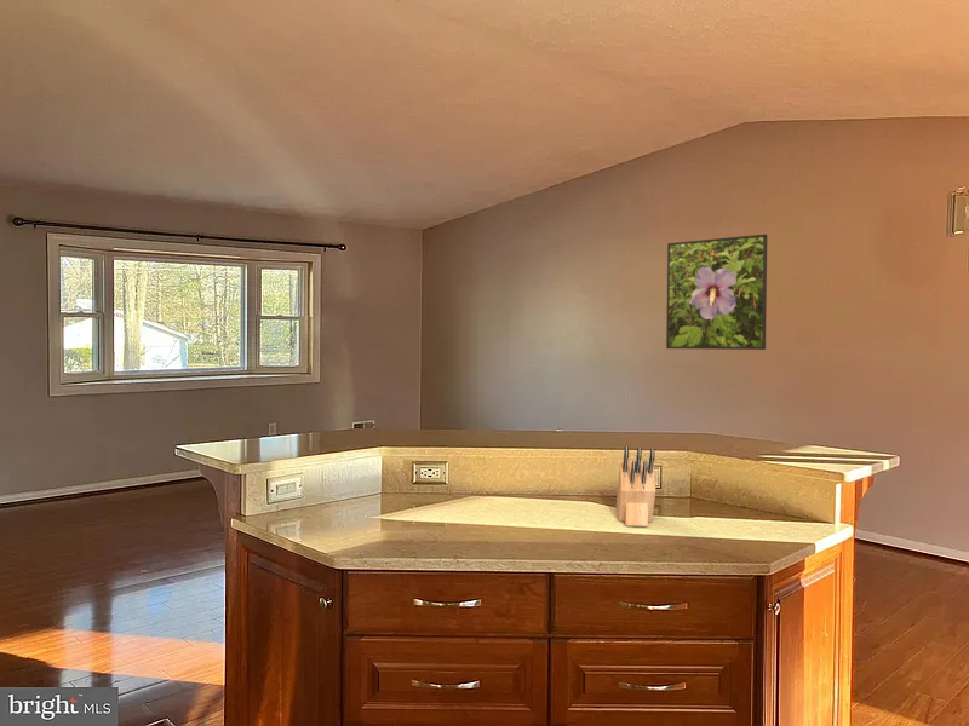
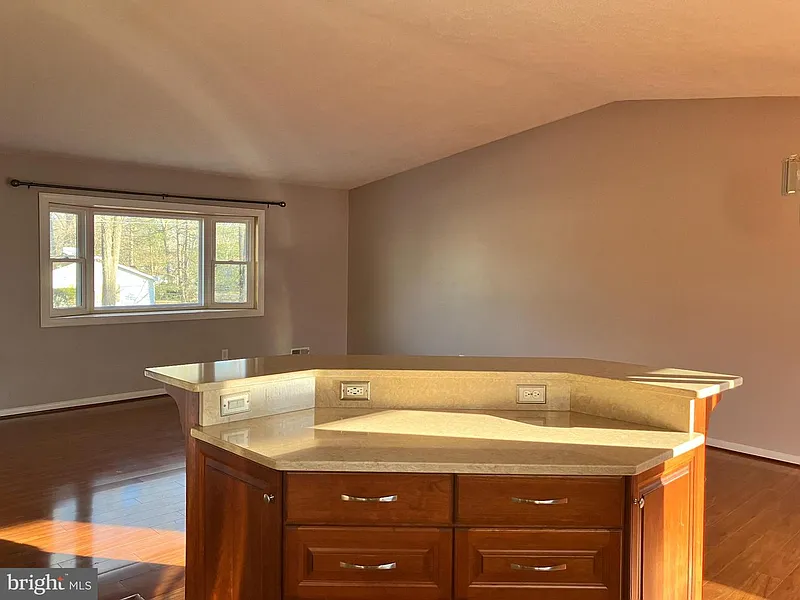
- knife block [615,445,656,528]
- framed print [665,234,768,351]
